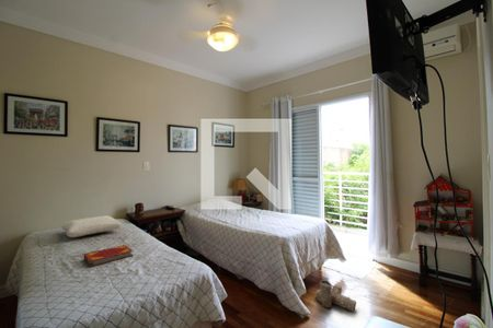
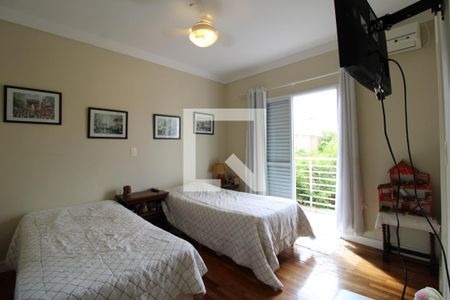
- boots [314,280,357,313]
- hardback book [83,244,134,268]
- pillow [59,214,123,238]
